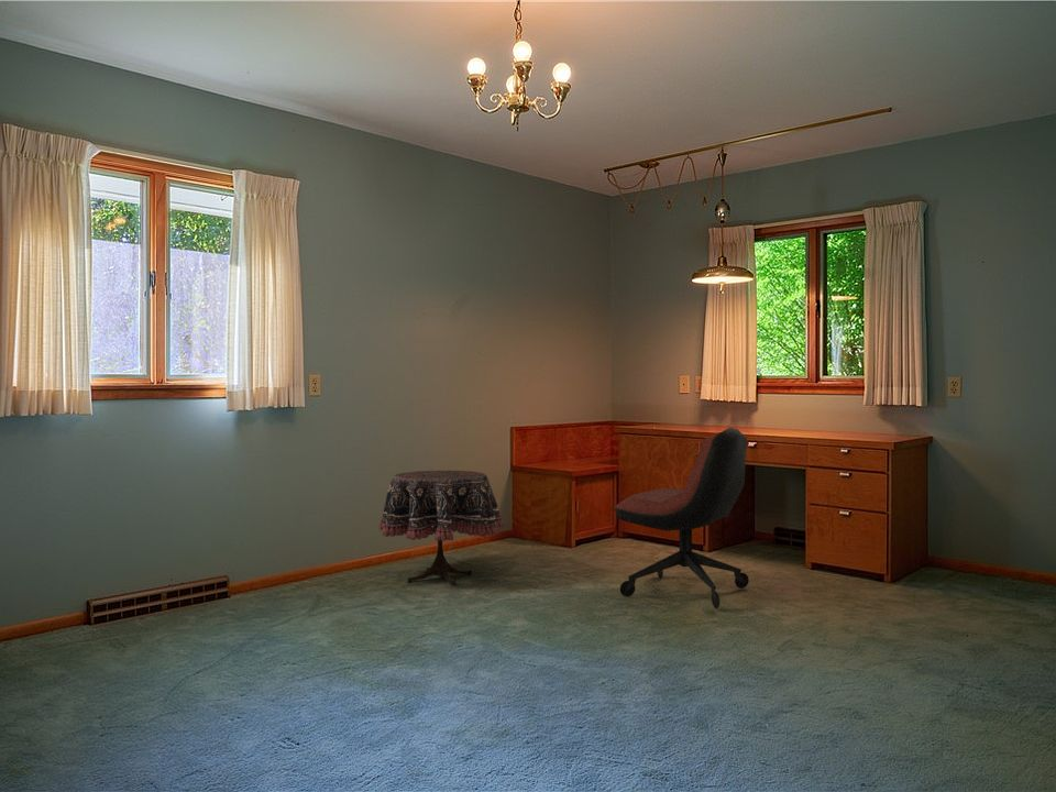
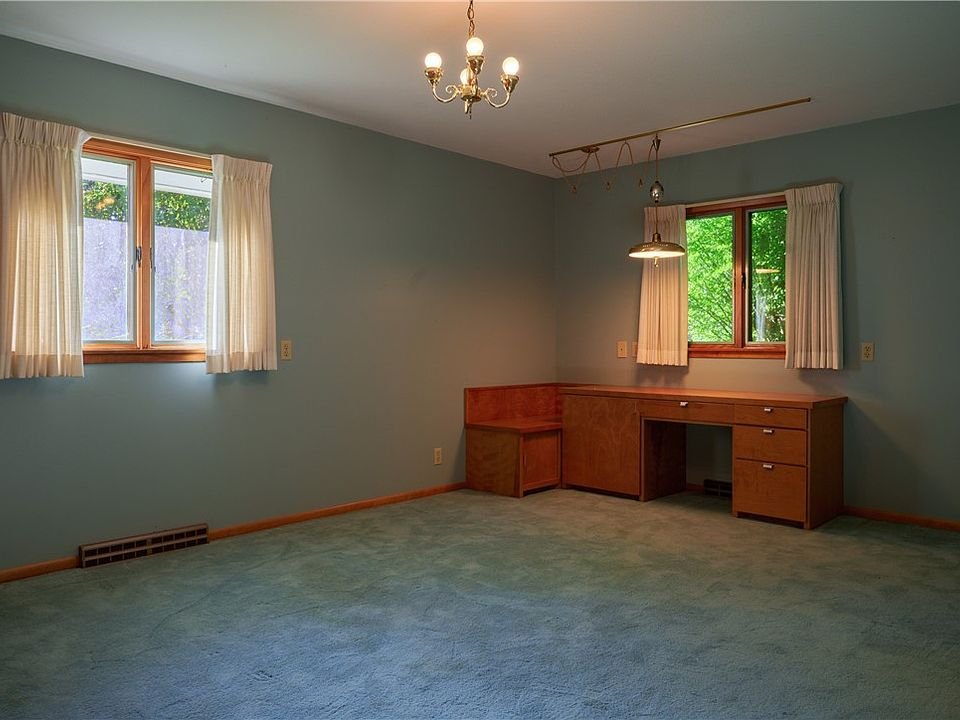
- side table [378,470,505,586]
- office chair [613,427,750,609]
